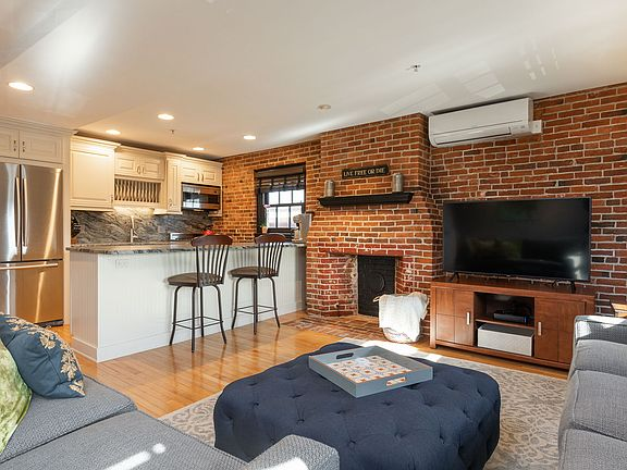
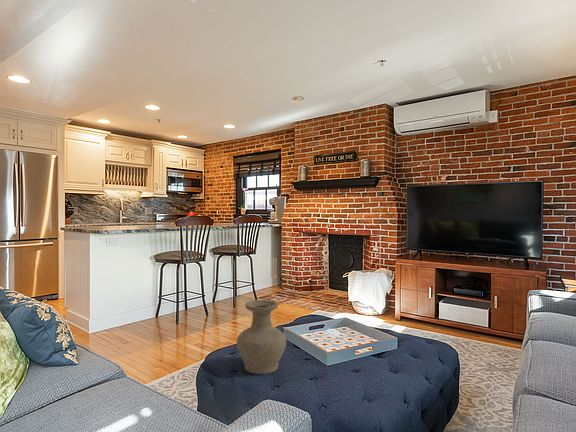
+ vase [236,299,287,375]
